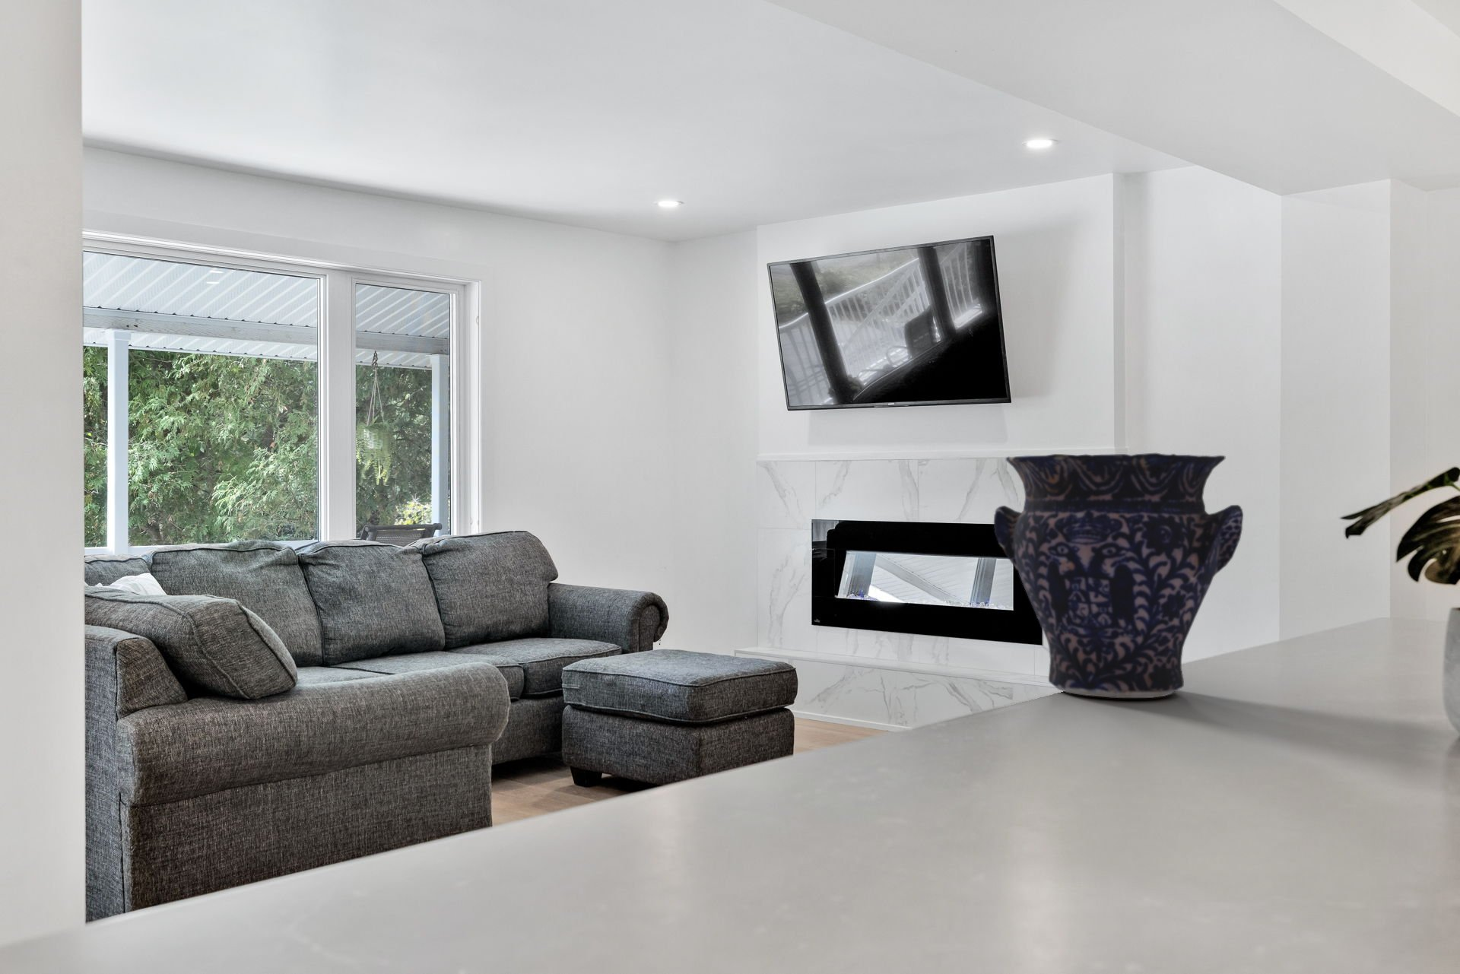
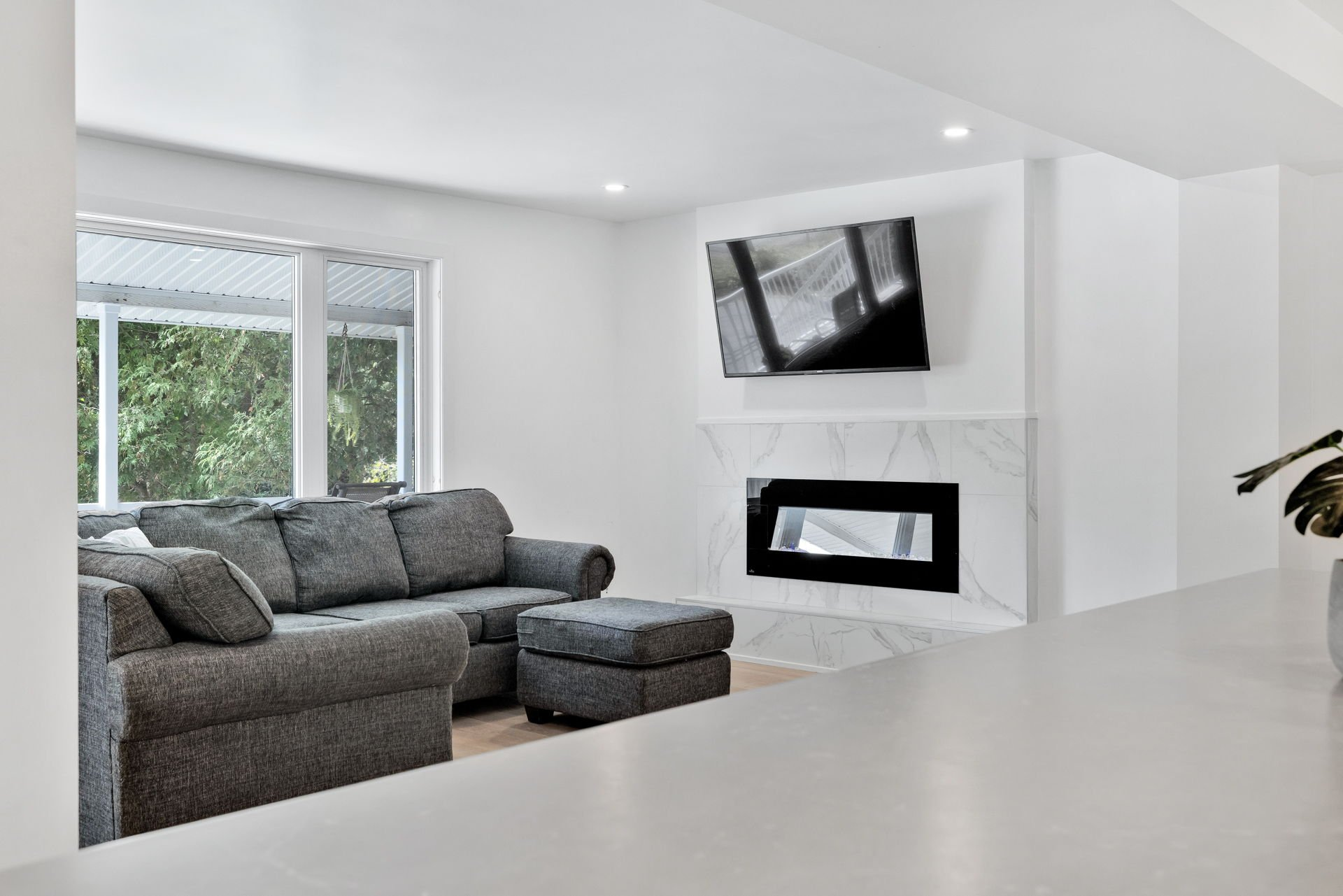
- vase [994,452,1244,699]
